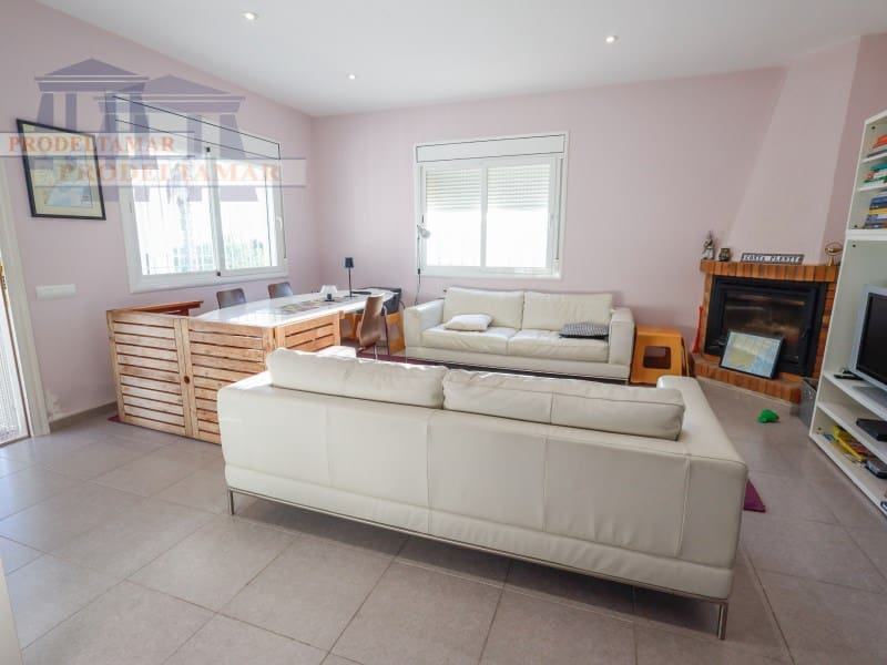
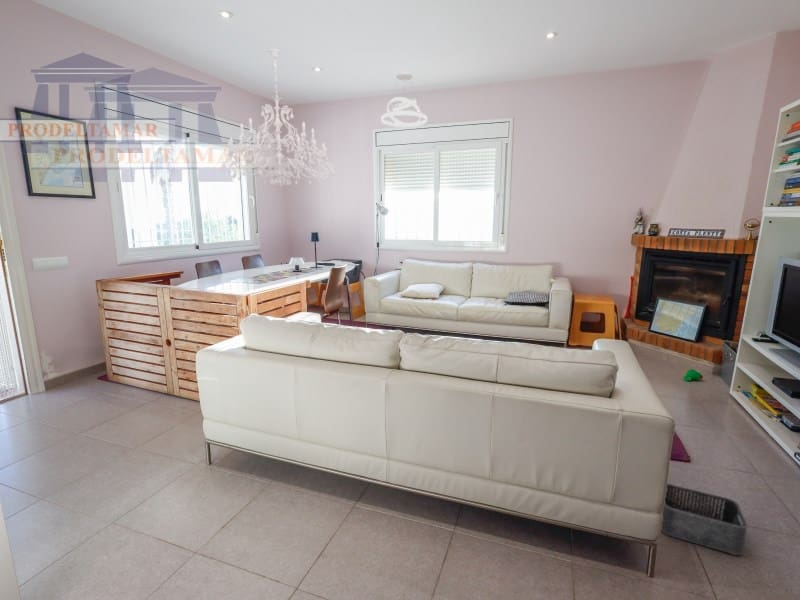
+ chandelier [220,48,336,188]
+ pendant light [380,71,428,128]
+ storage bin [660,483,748,556]
